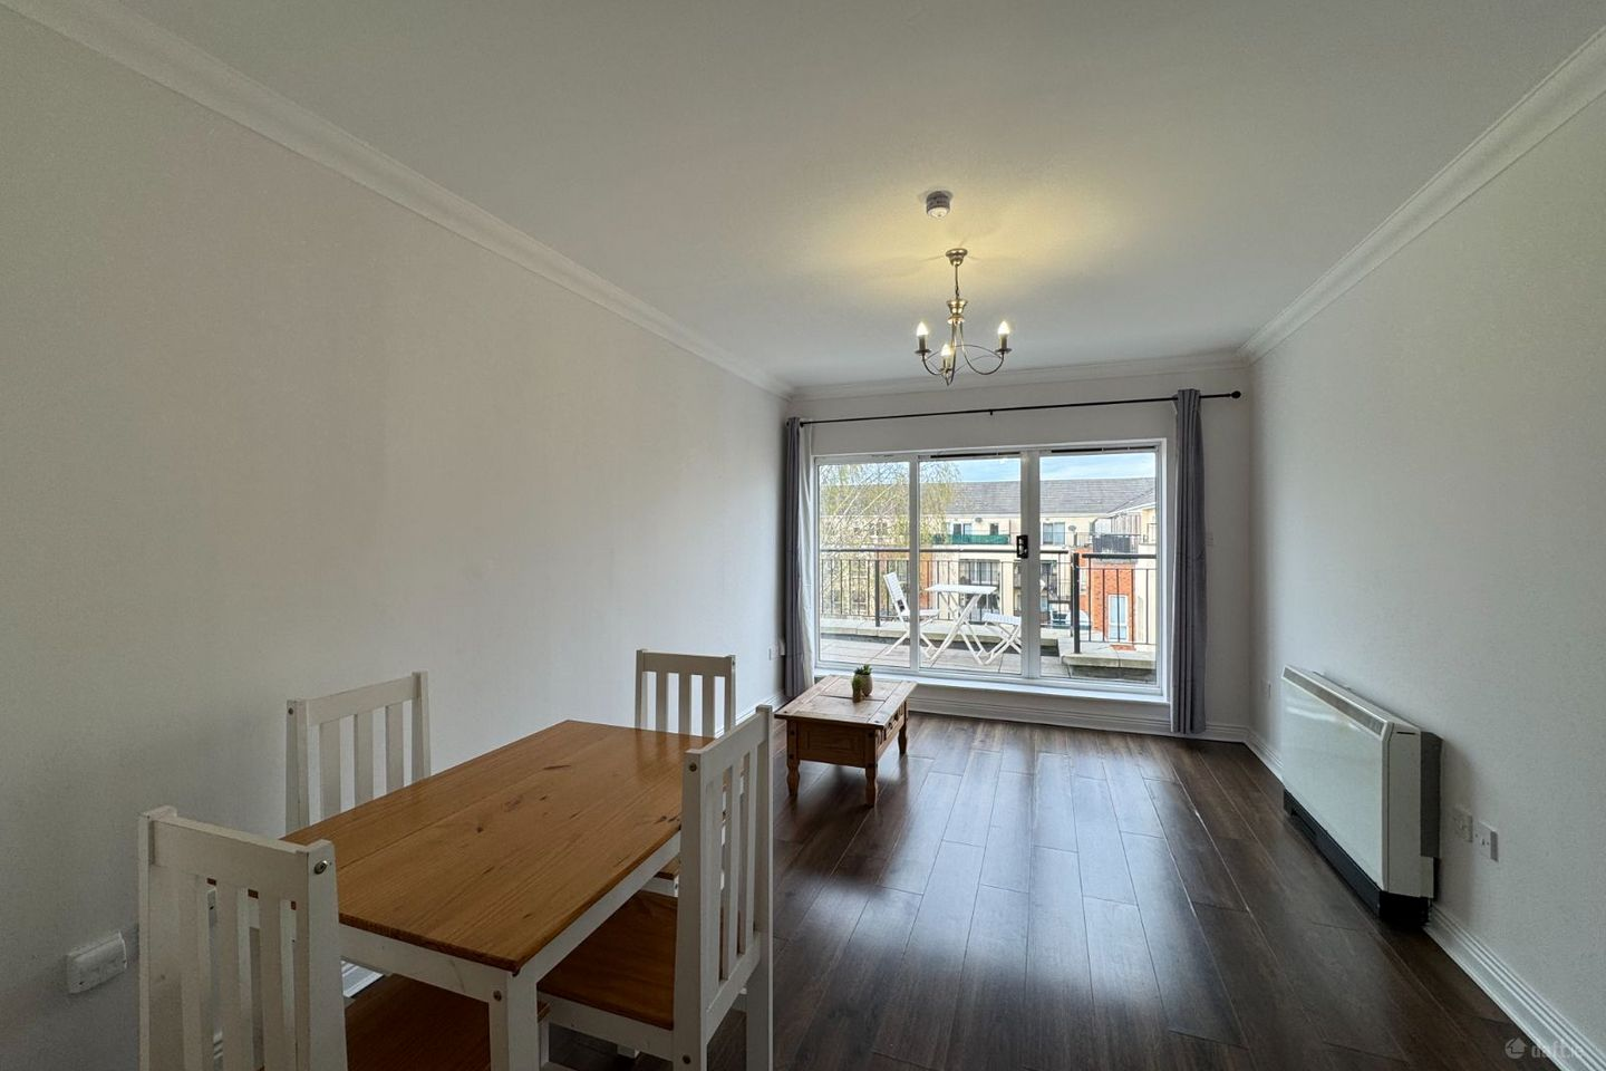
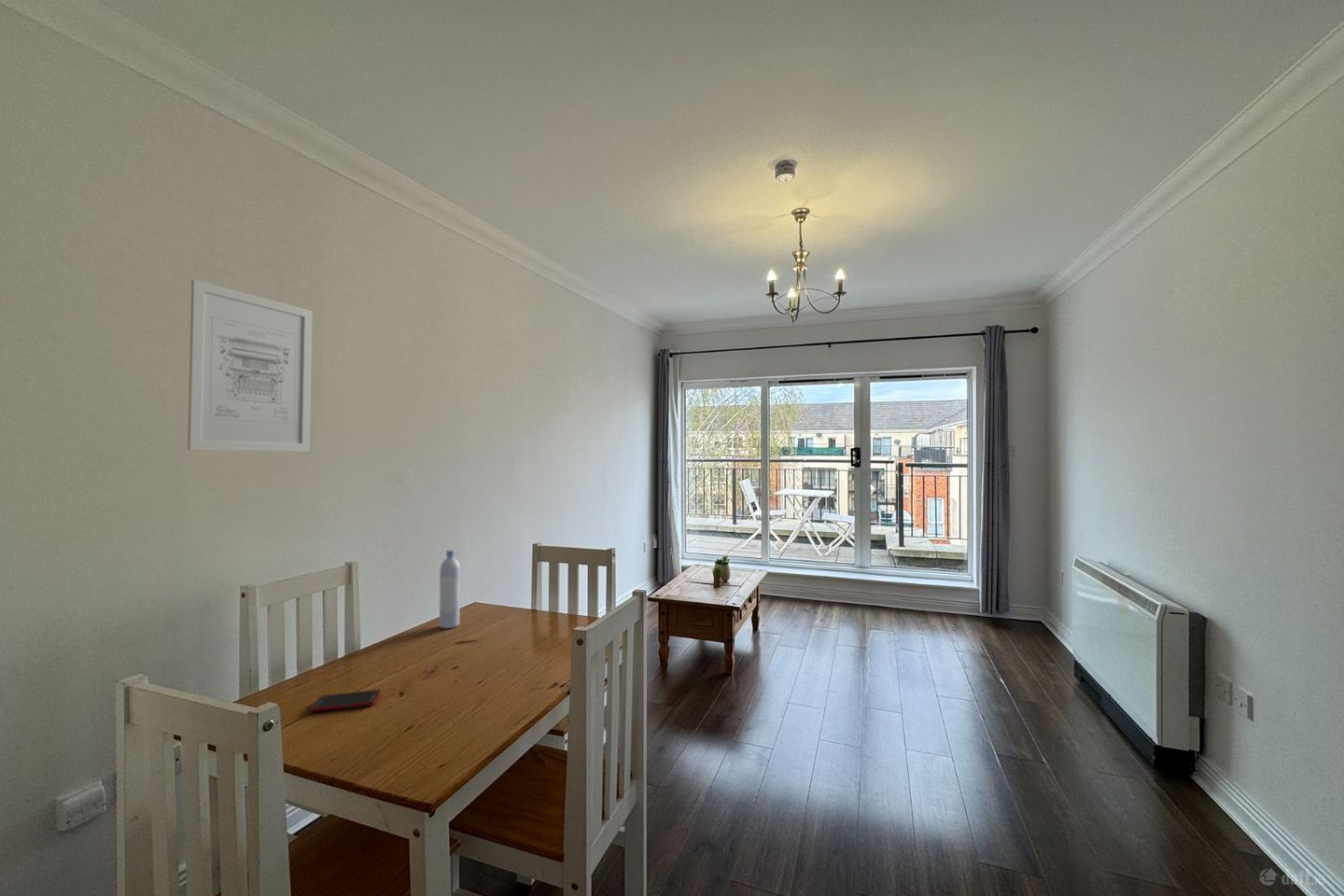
+ wall art [187,278,314,453]
+ bottle [439,549,461,629]
+ cell phone [309,689,382,712]
